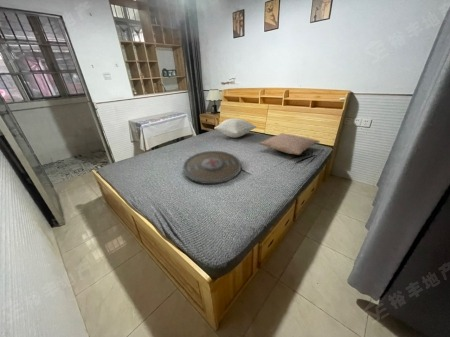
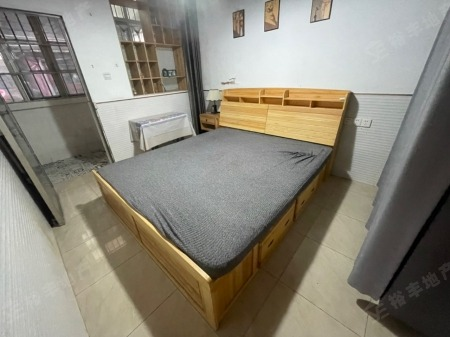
- pillow [214,118,257,139]
- serving tray [182,150,242,185]
- pillow [258,132,321,155]
